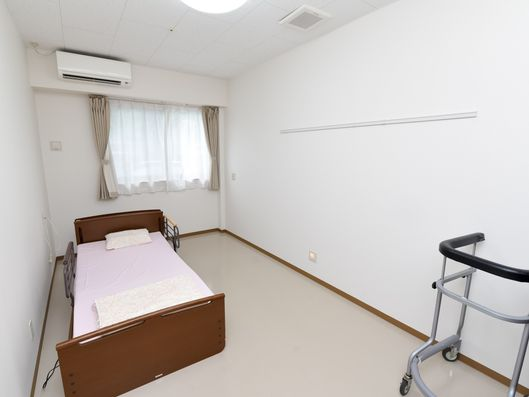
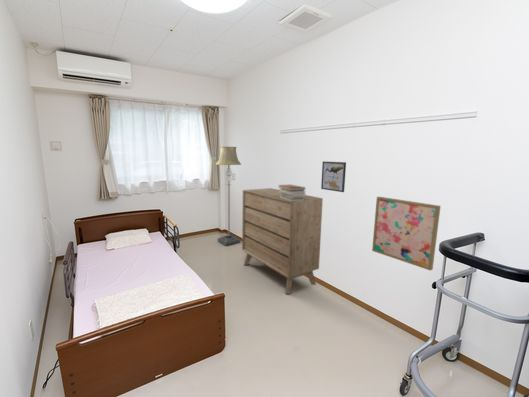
+ floor lamp [215,146,242,247]
+ wall art [371,196,442,272]
+ dresser [241,187,324,295]
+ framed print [320,160,347,193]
+ book stack [277,184,306,201]
